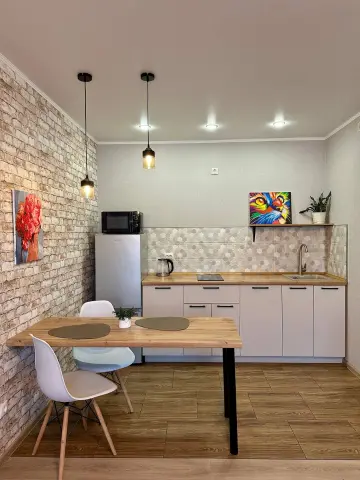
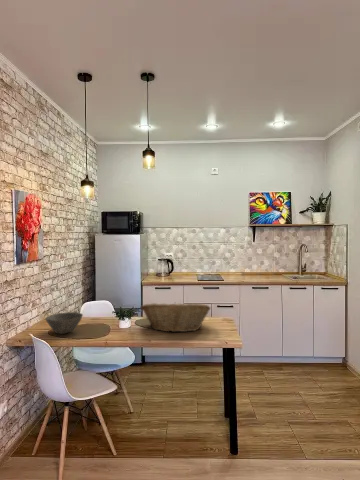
+ fruit basket [140,302,212,333]
+ bowl [44,311,84,335]
